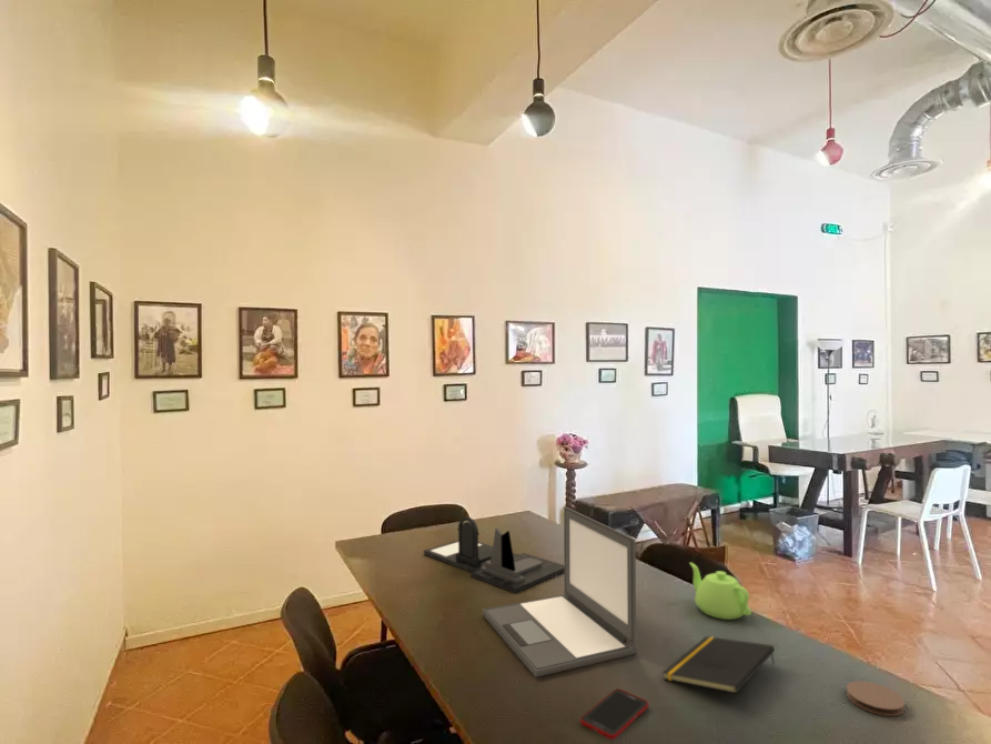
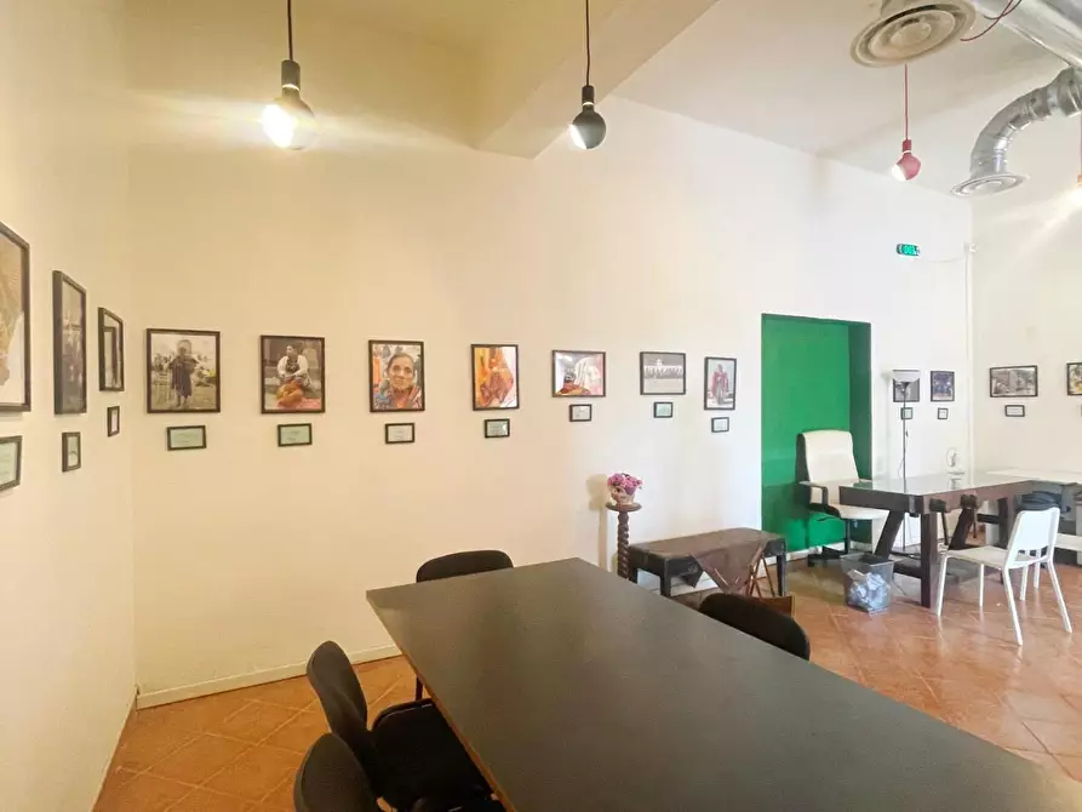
- notepad [661,635,776,694]
- laptop [482,505,638,678]
- cell phone [579,687,649,741]
- desk organizer [423,515,565,594]
- teapot [689,561,752,621]
- coaster [846,680,906,717]
